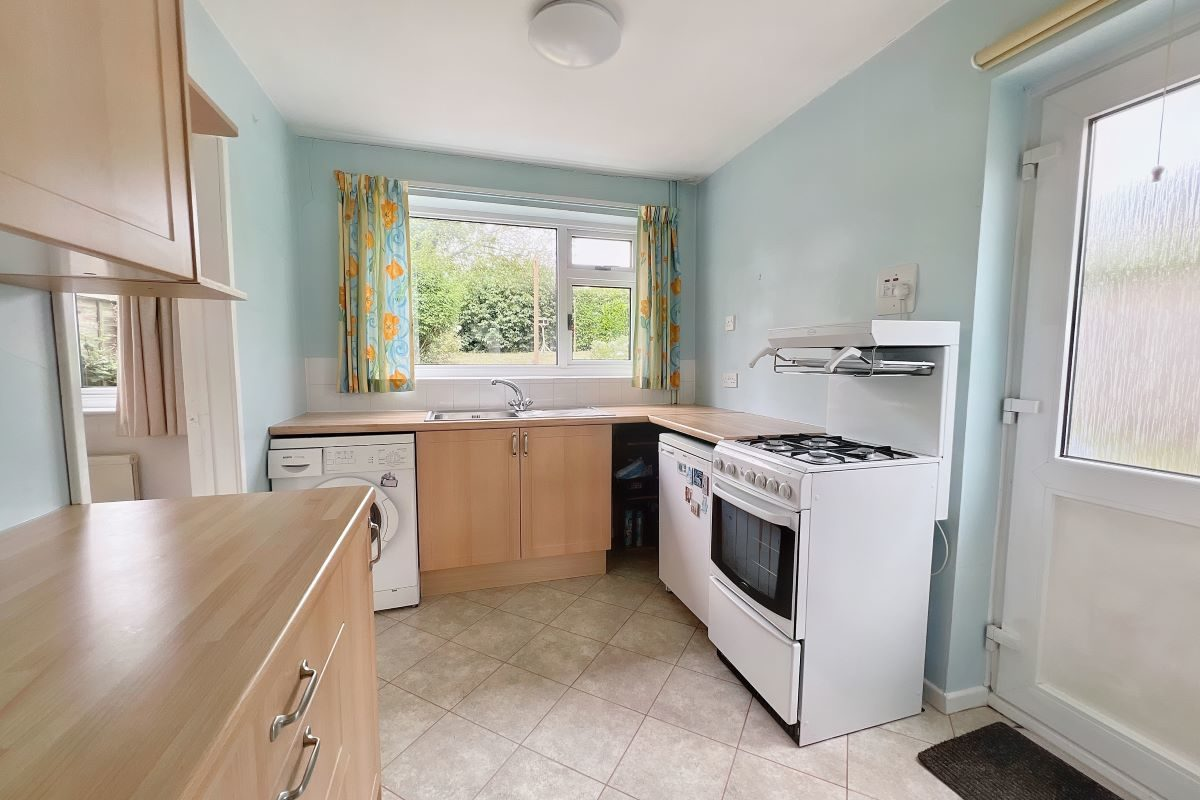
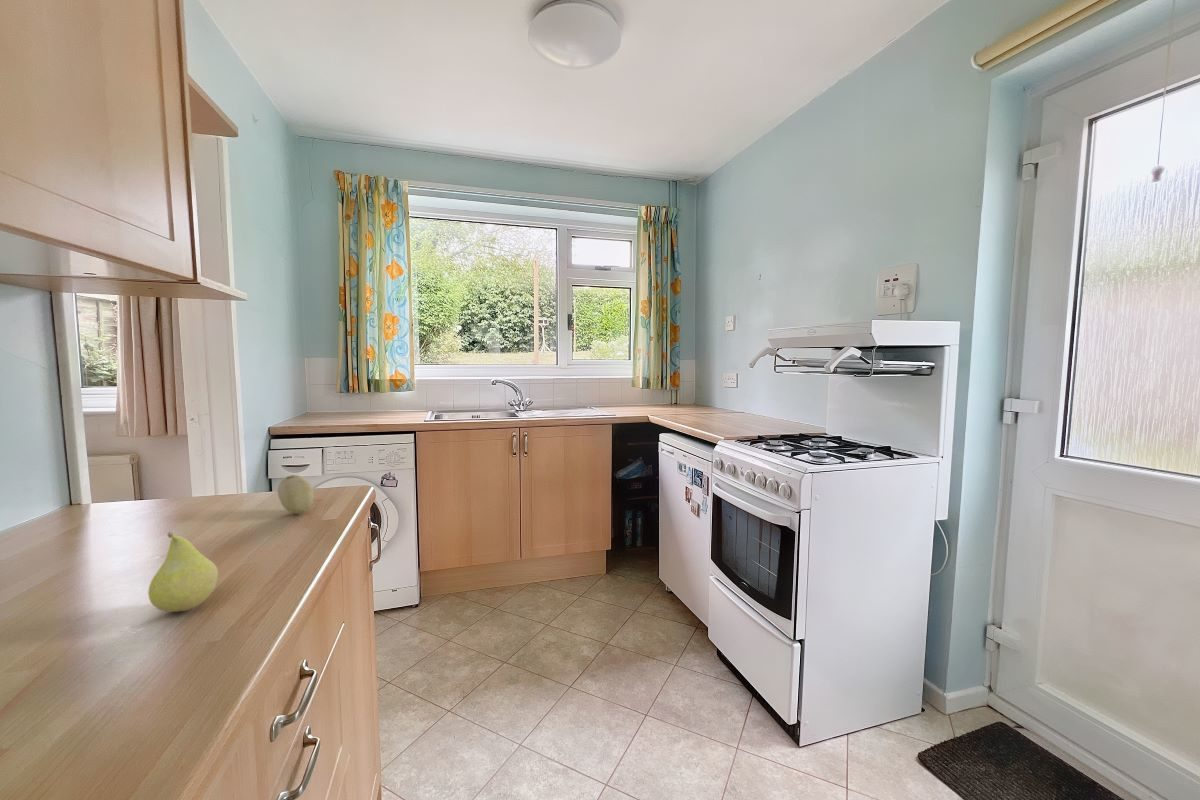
+ fruit [276,474,314,514]
+ fruit [147,530,219,613]
